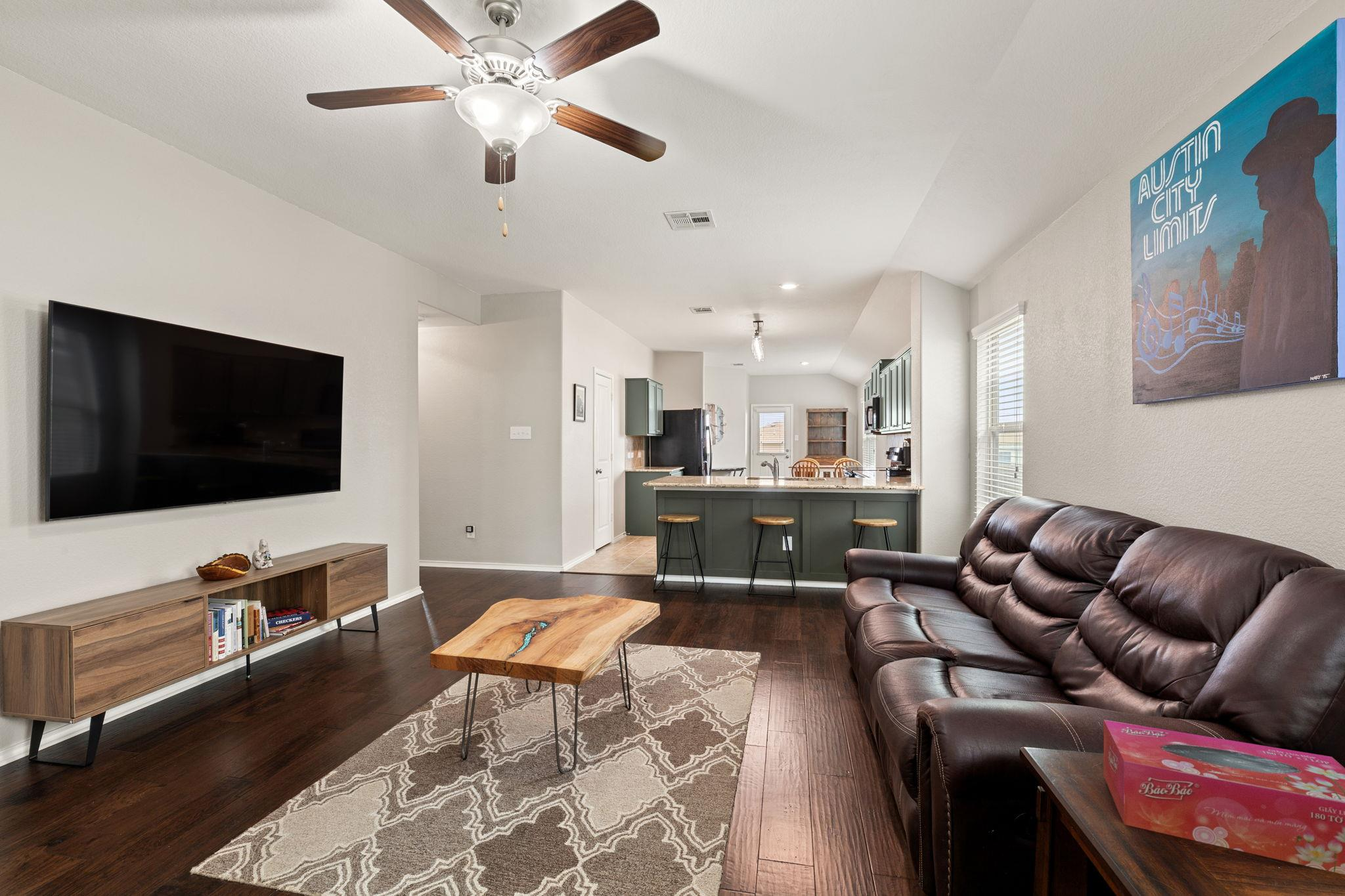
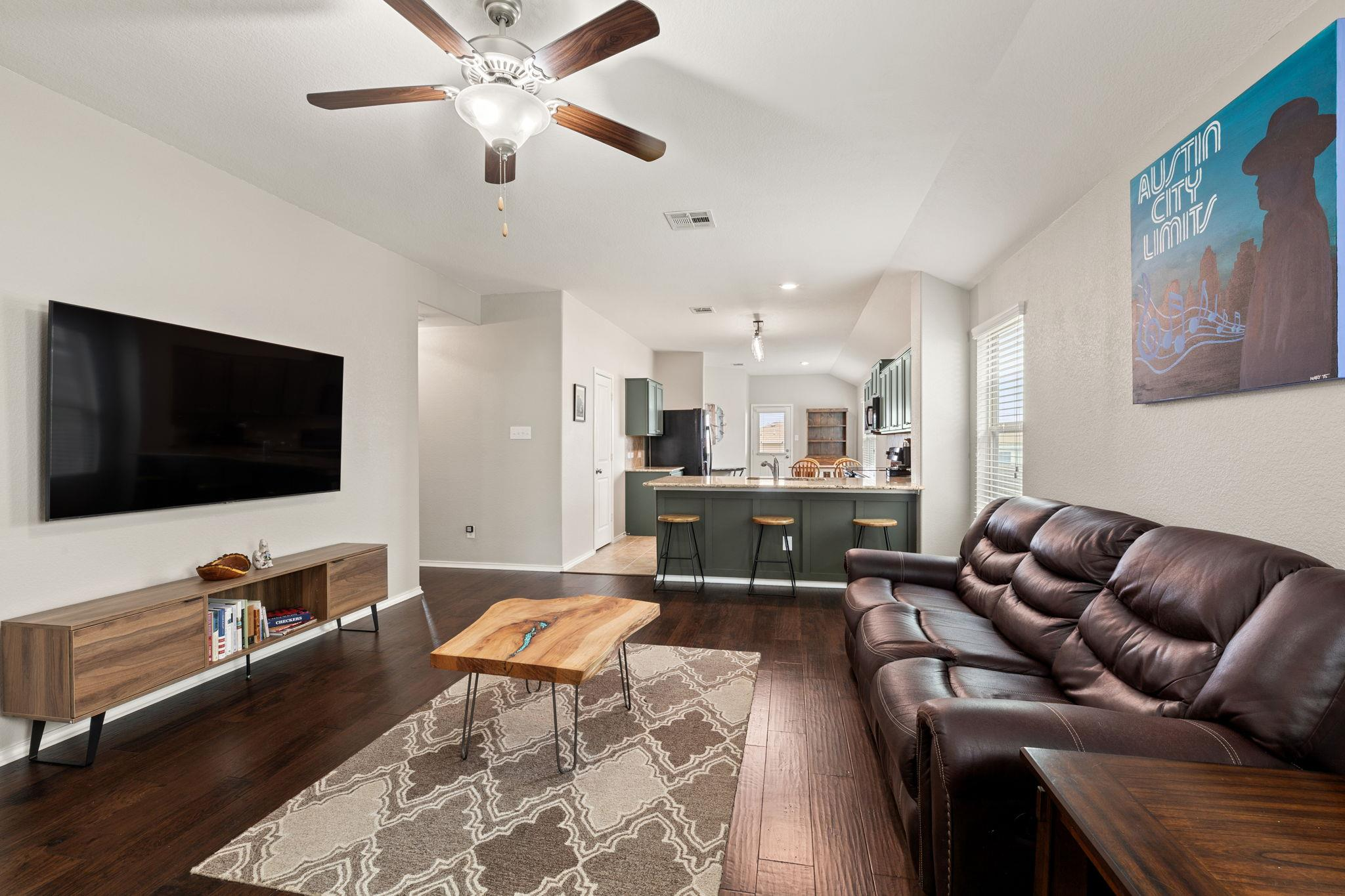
- tissue box [1103,719,1345,876]
